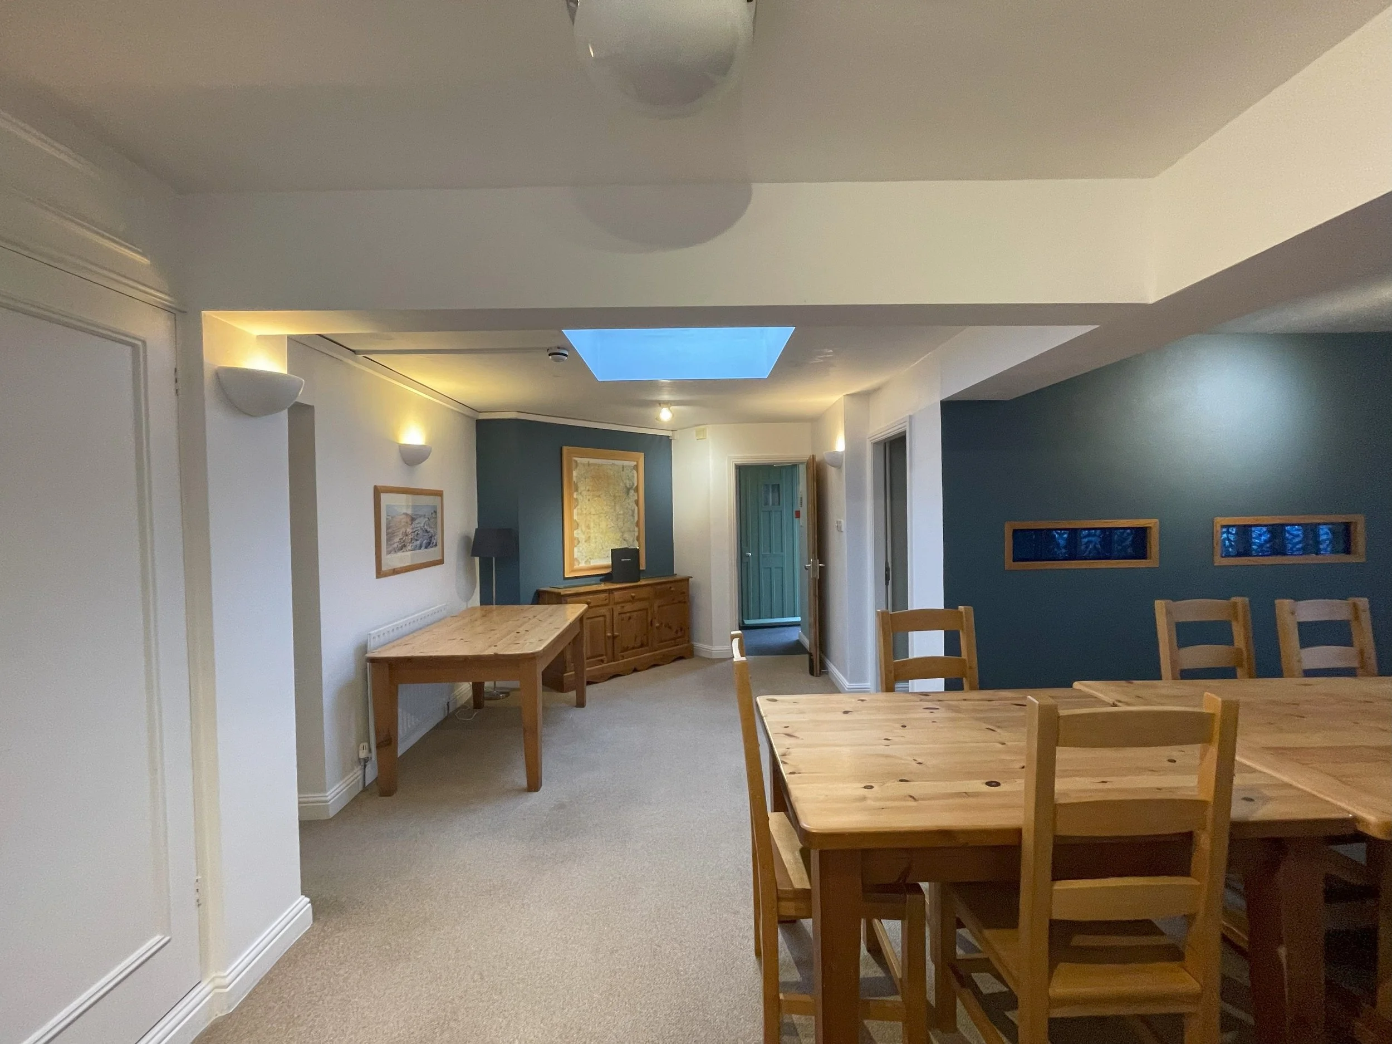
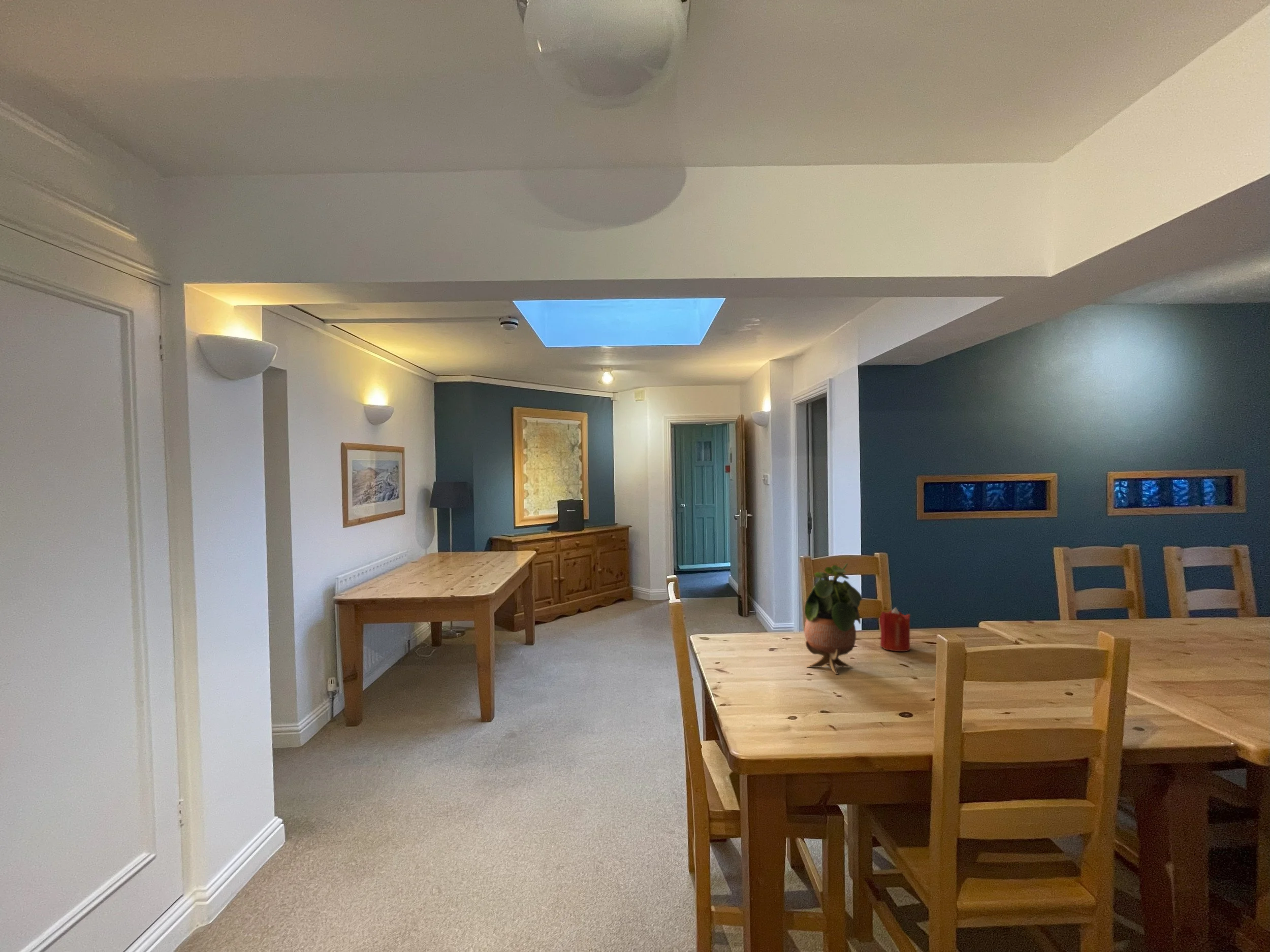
+ potted plant [804,563,863,675]
+ candle [879,607,911,652]
